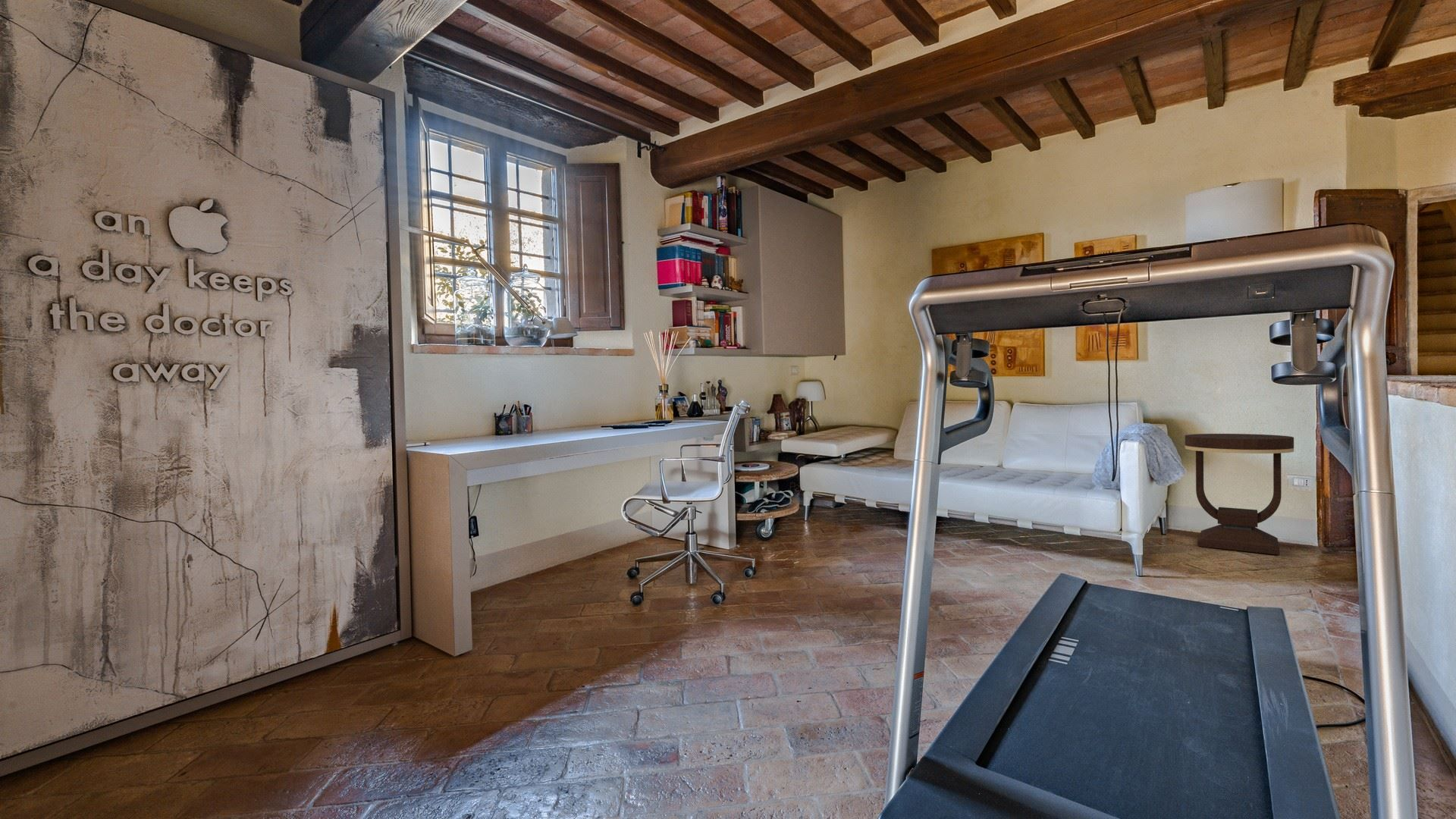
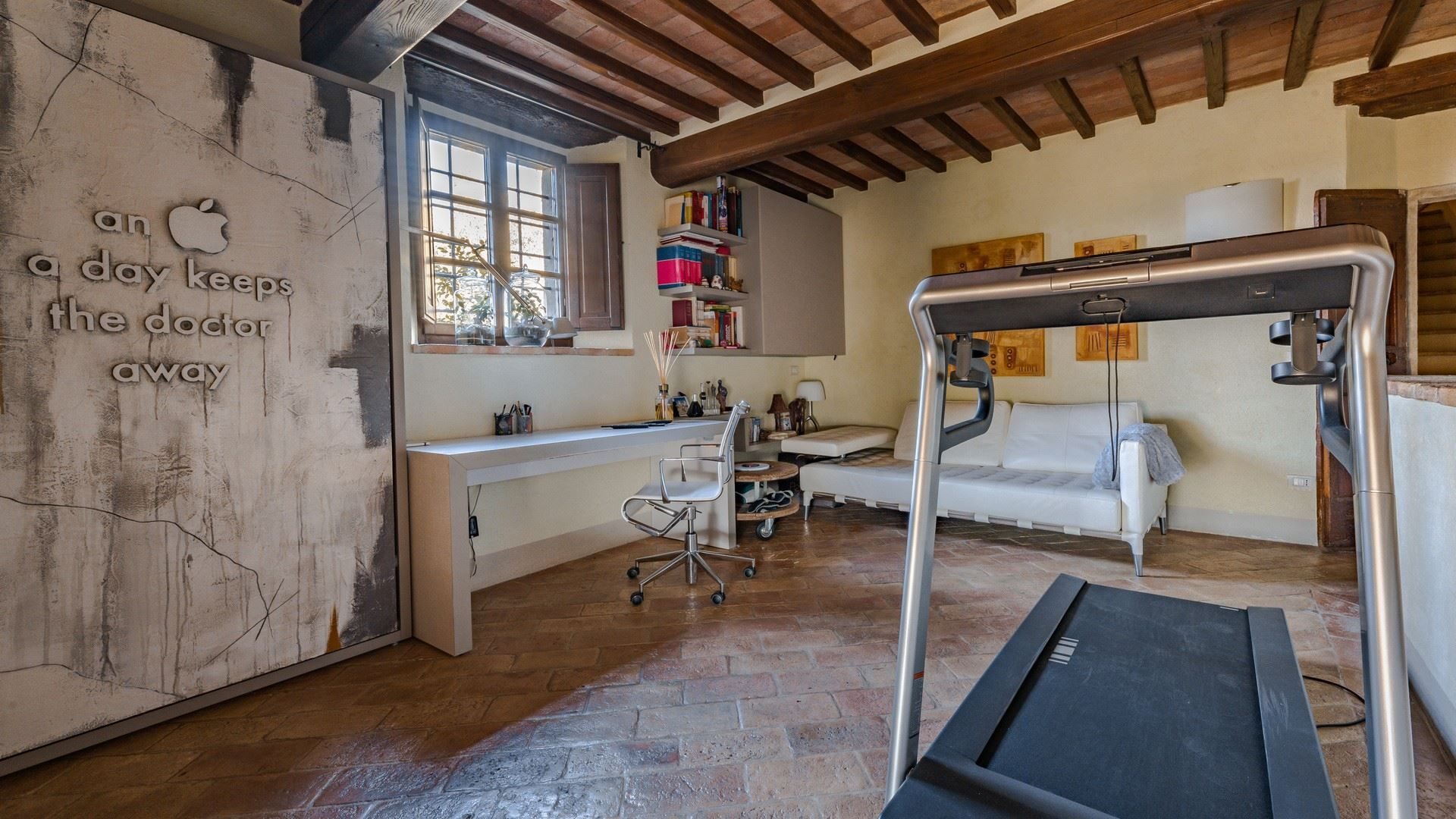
- side table [1185,433,1294,556]
